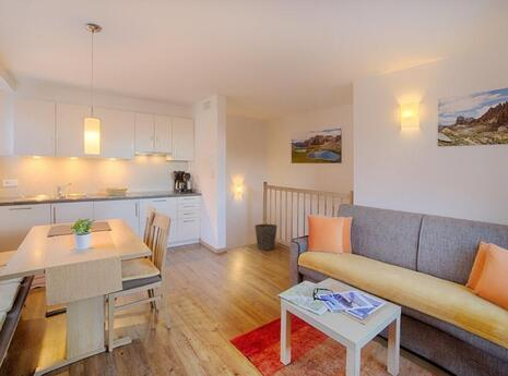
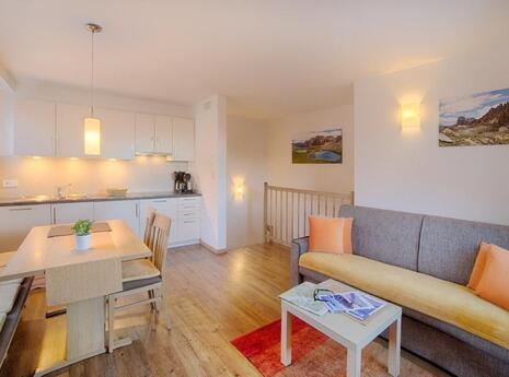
- waste bin [253,223,277,251]
